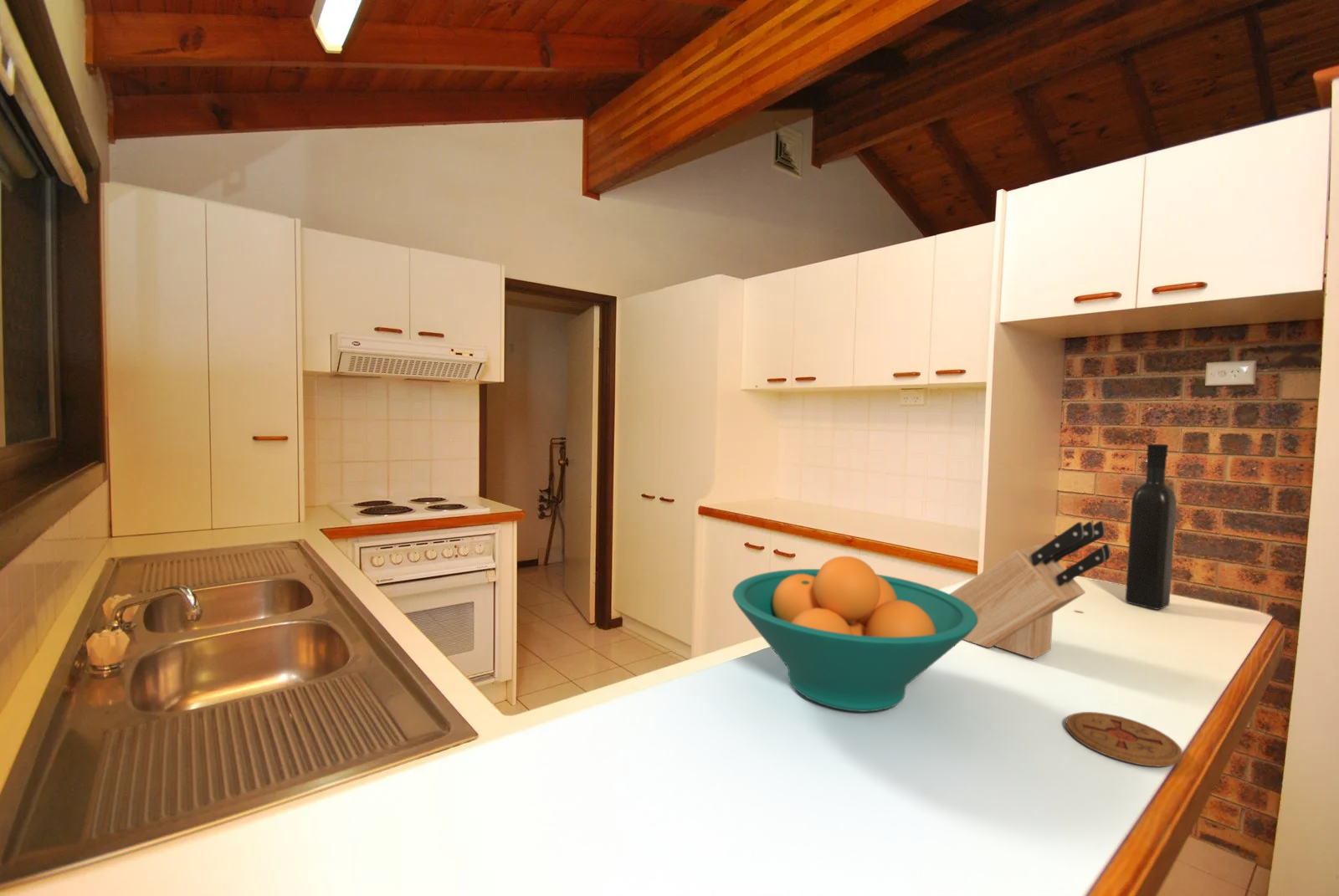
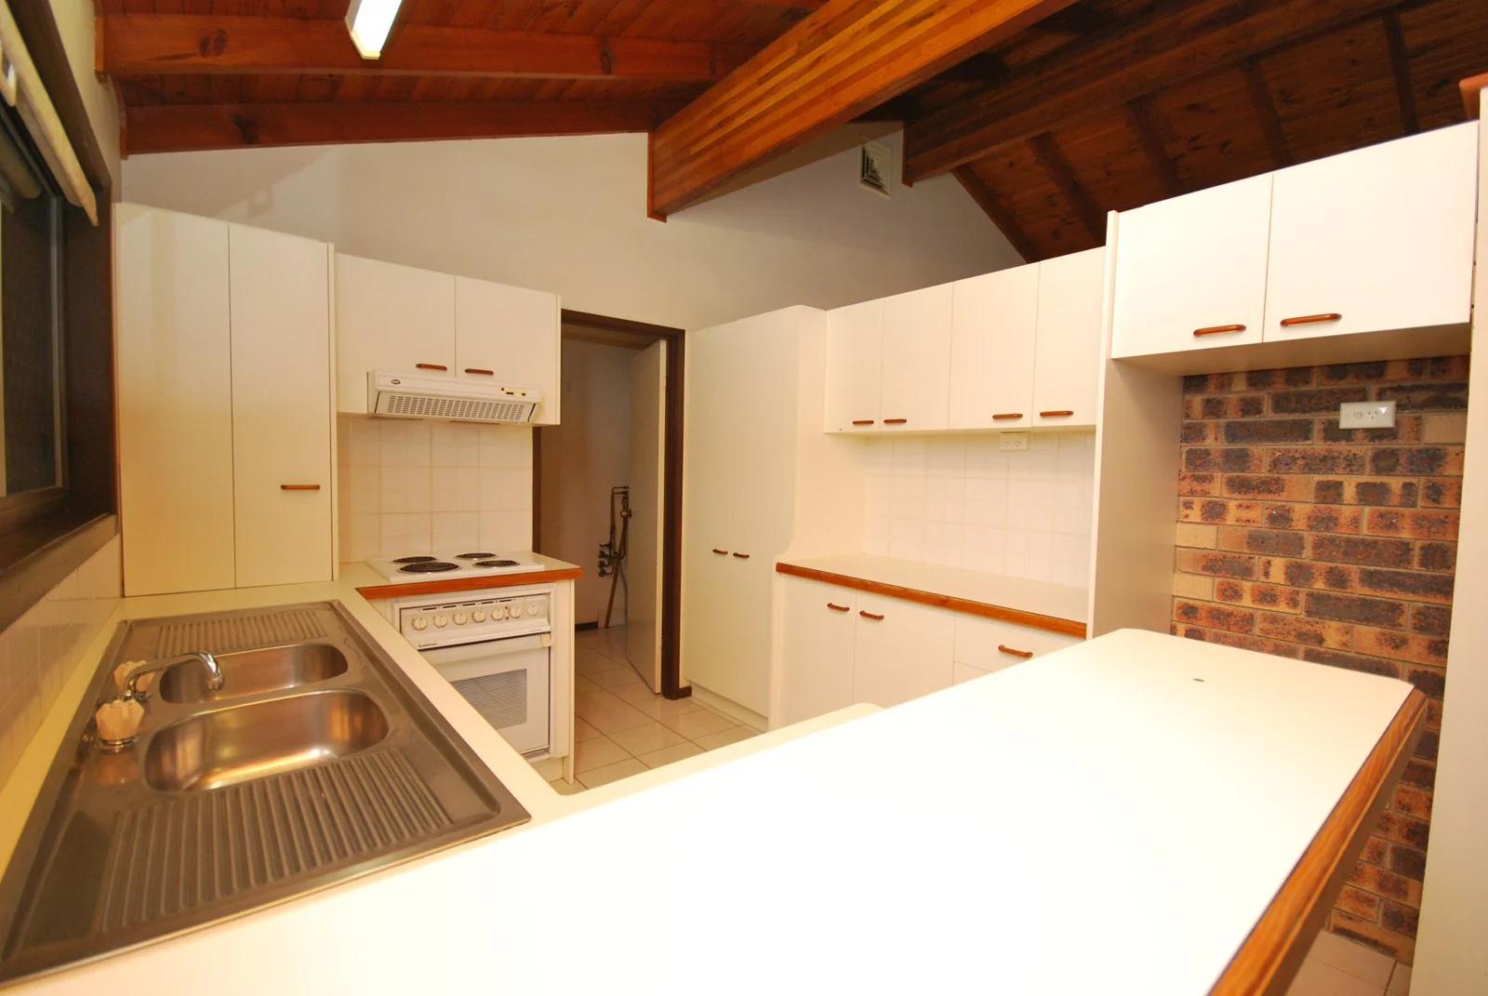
- wine bottle [1125,443,1177,611]
- fruit bowl [731,556,977,713]
- coaster [1065,711,1183,767]
- knife block [949,520,1111,659]
